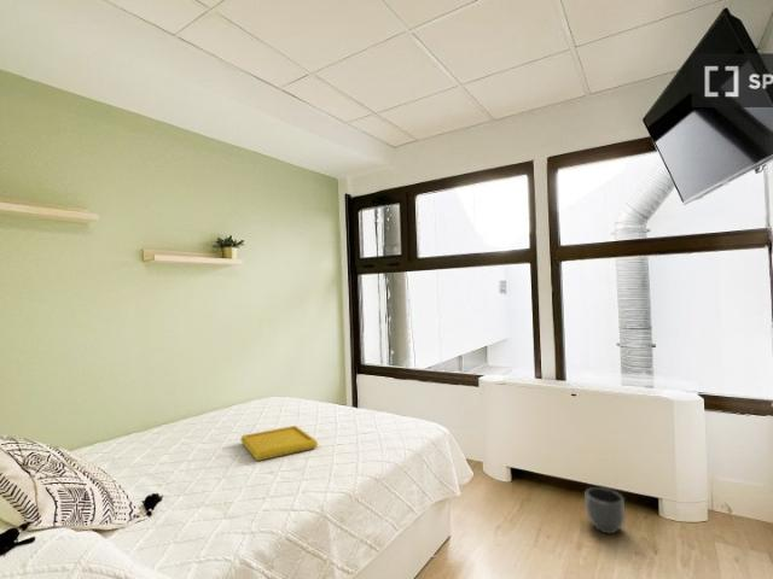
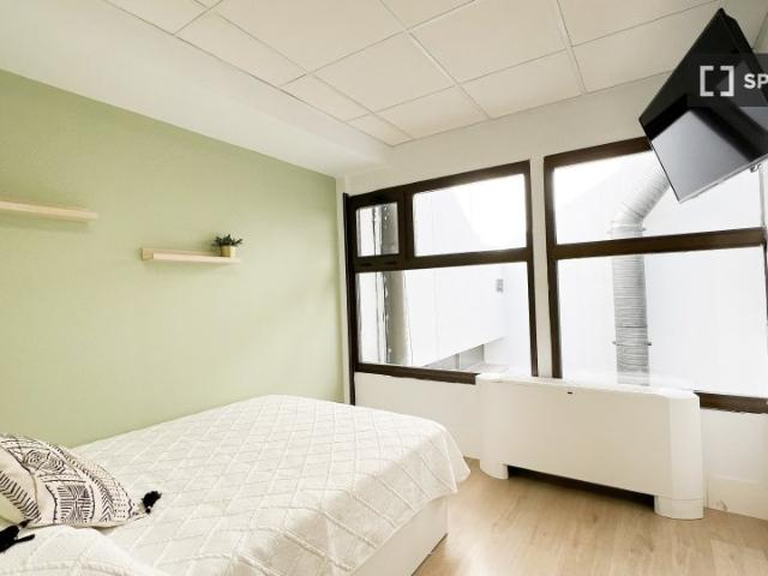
- planter [585,486,626,534]
- serving tray [239,425,319,462]
